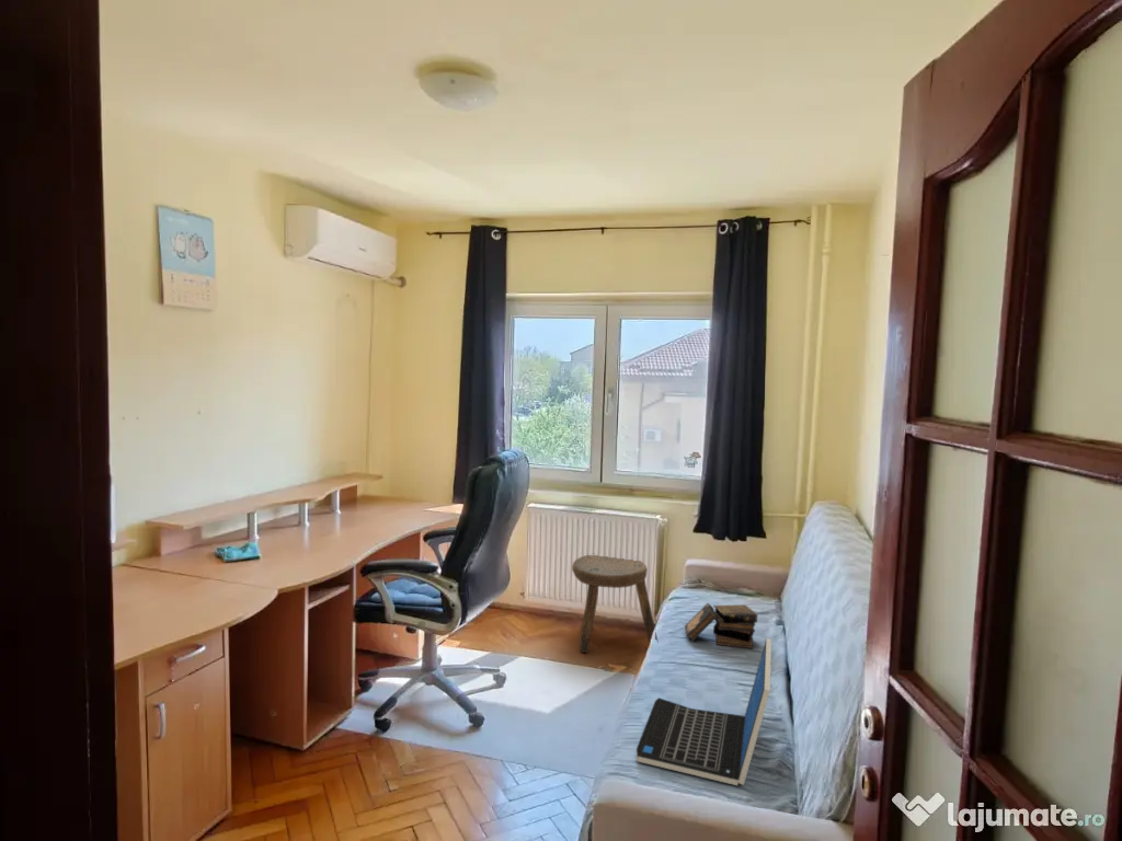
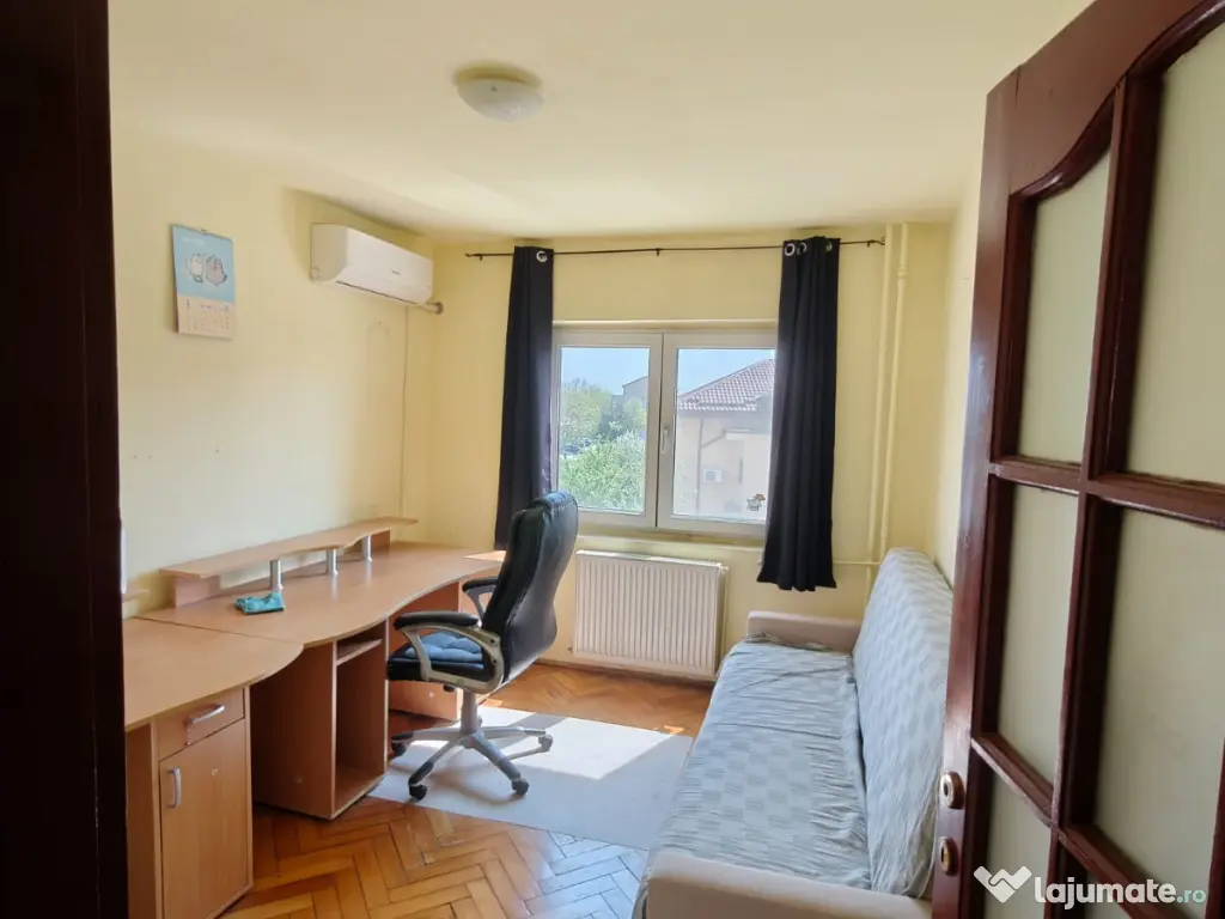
- stool [571,554,659,654]
- book [684,602,758,649]
- laptop [636,637,772,786]
